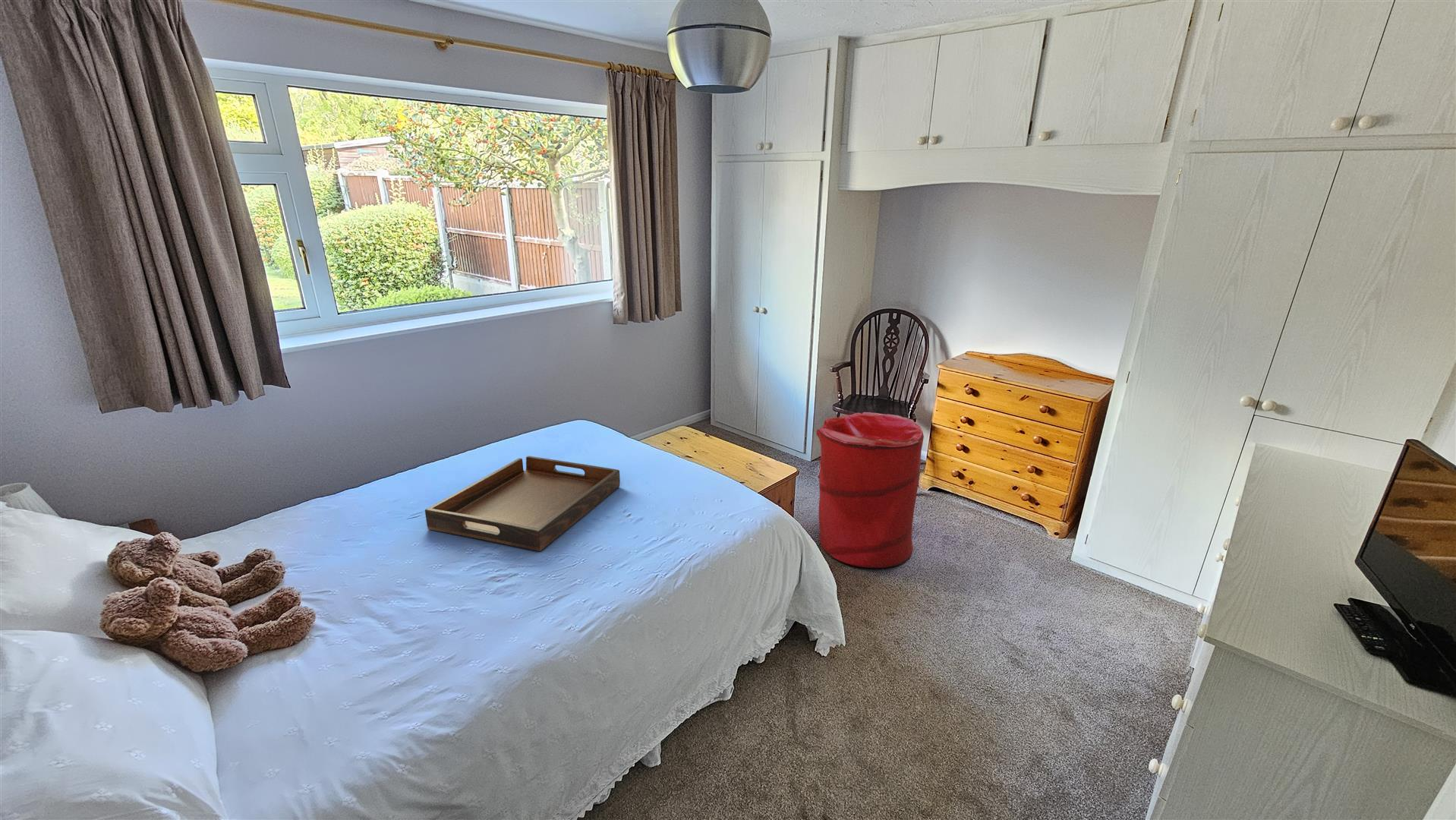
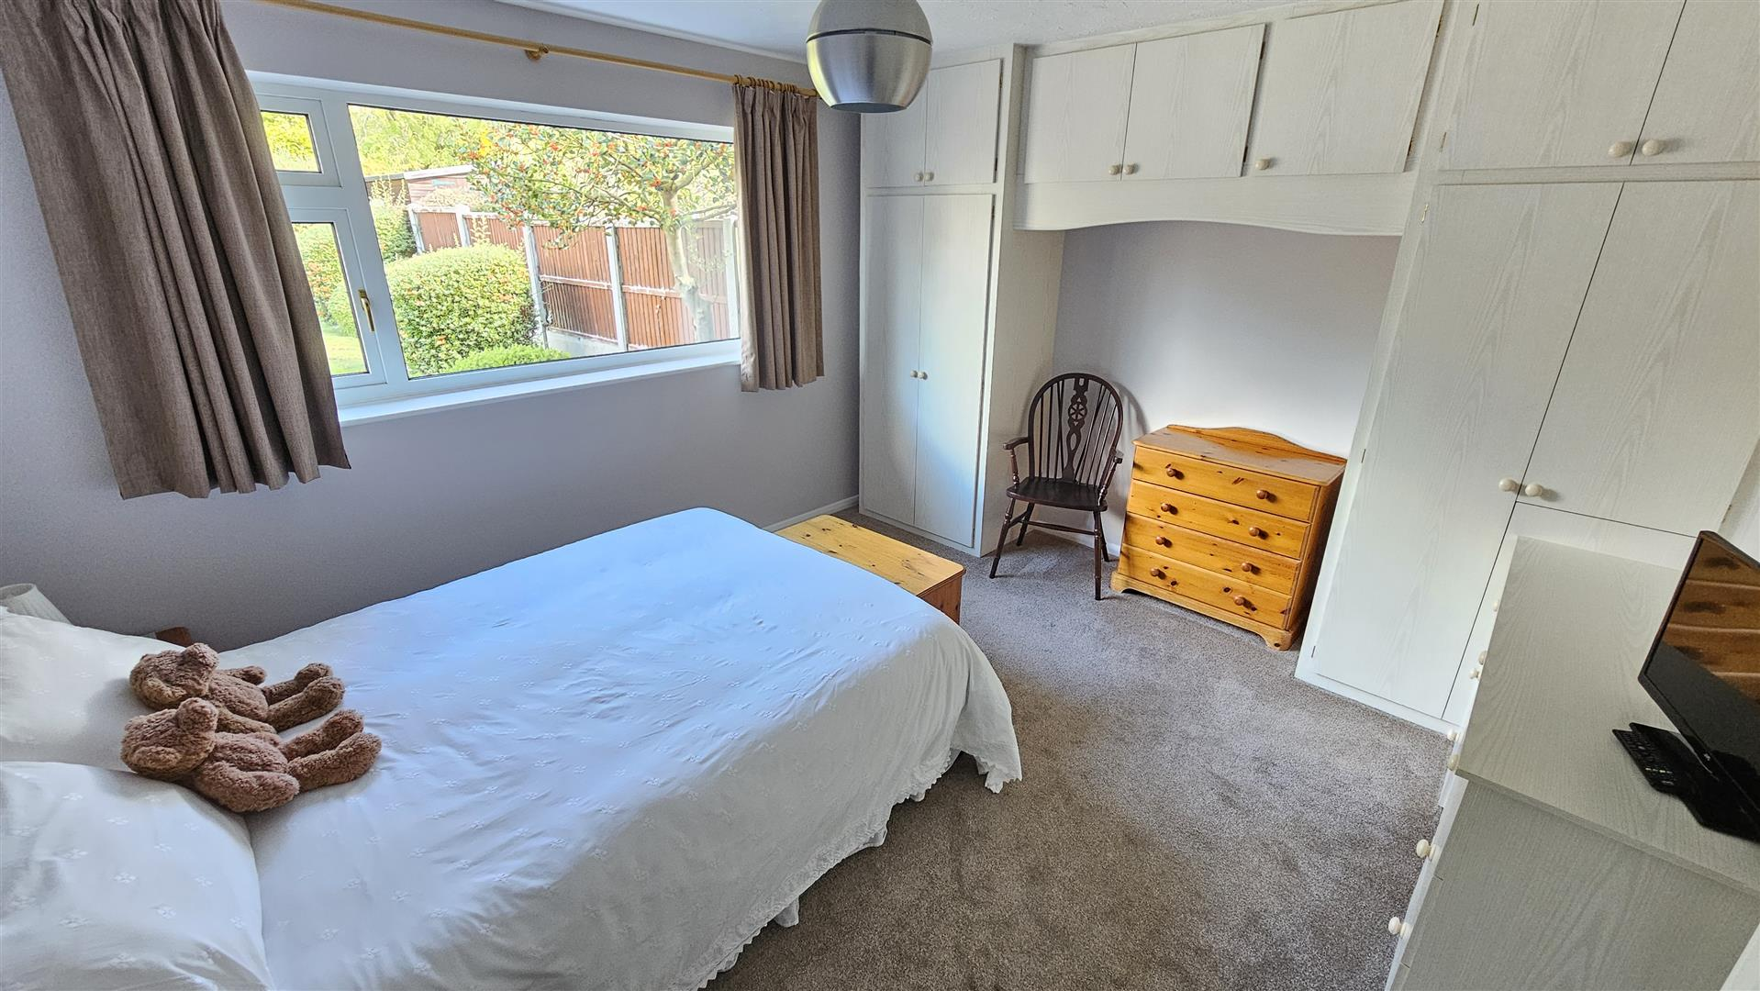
- serving tray [424,456,621,552]
- laundry hamper [816,412,925,569]
